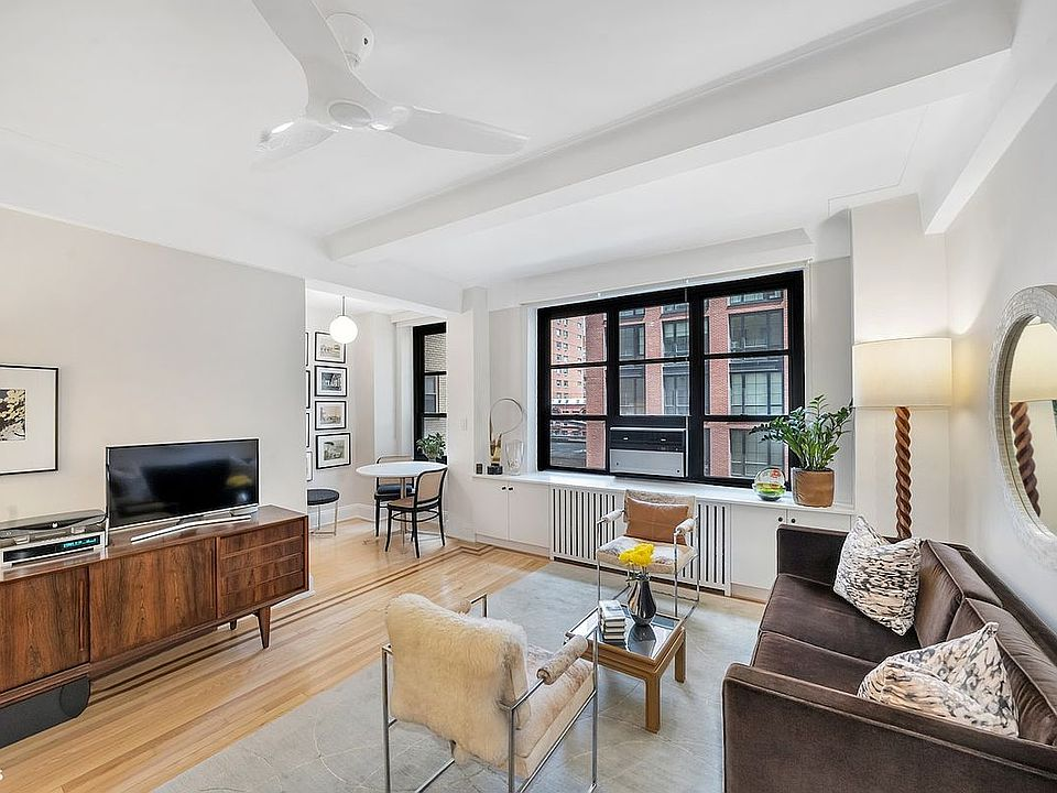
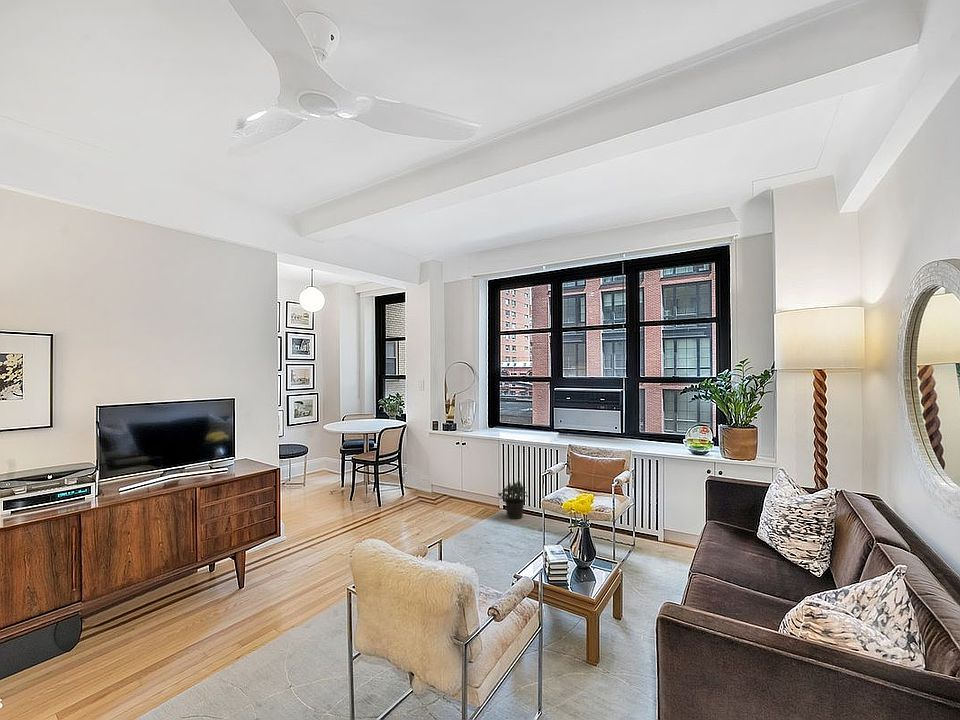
+ potted plant [497,480,529,520]
